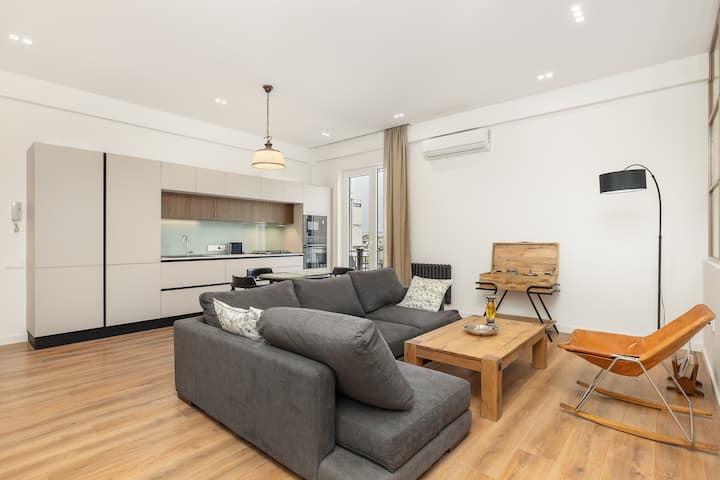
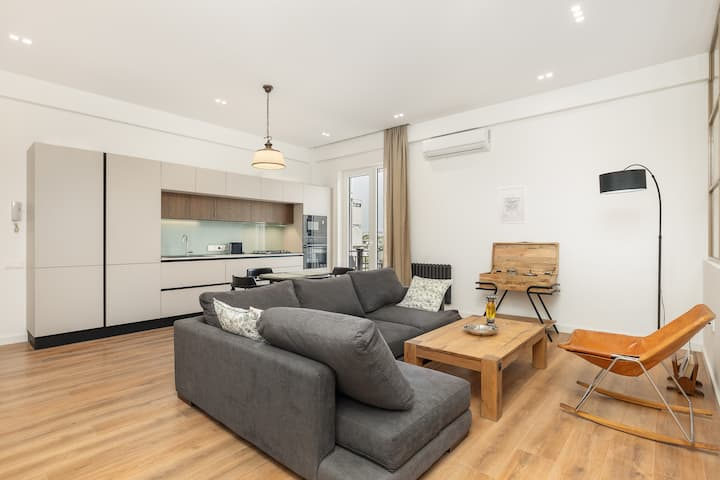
+ wall art [497,184,527,225]
